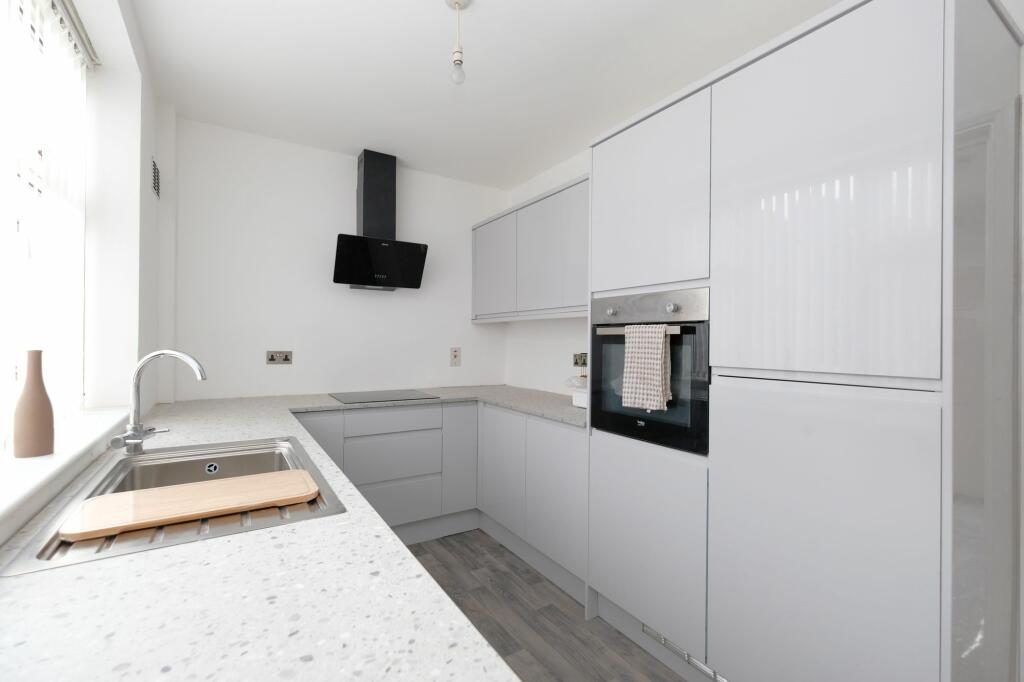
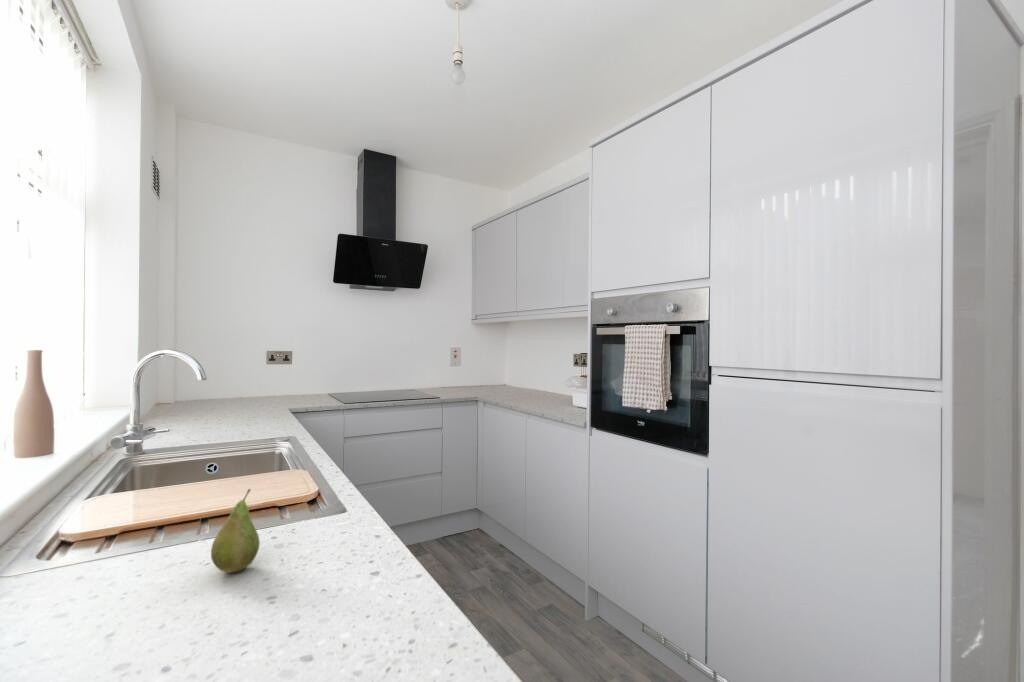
+ fruit [210,488,261,574]
